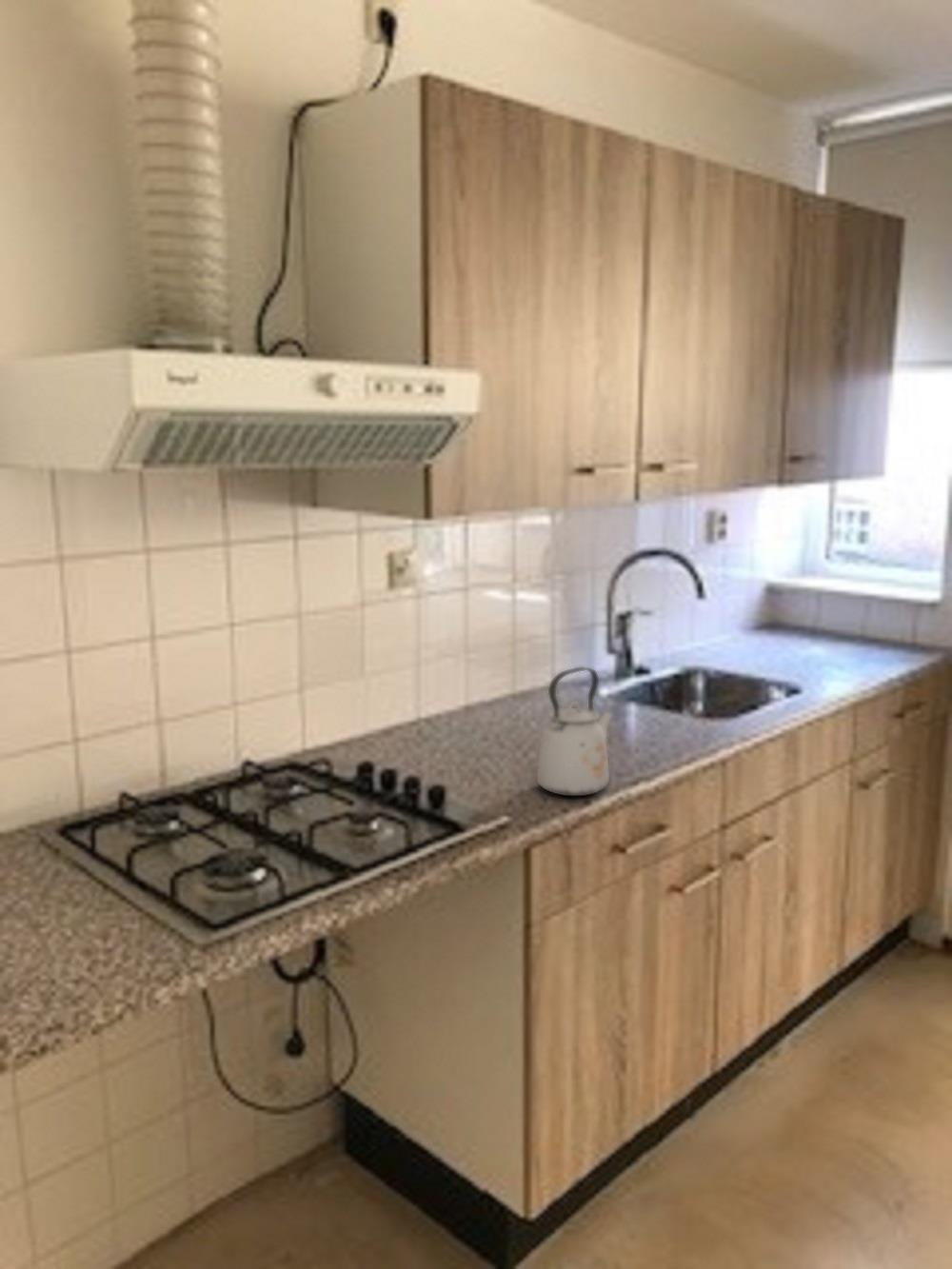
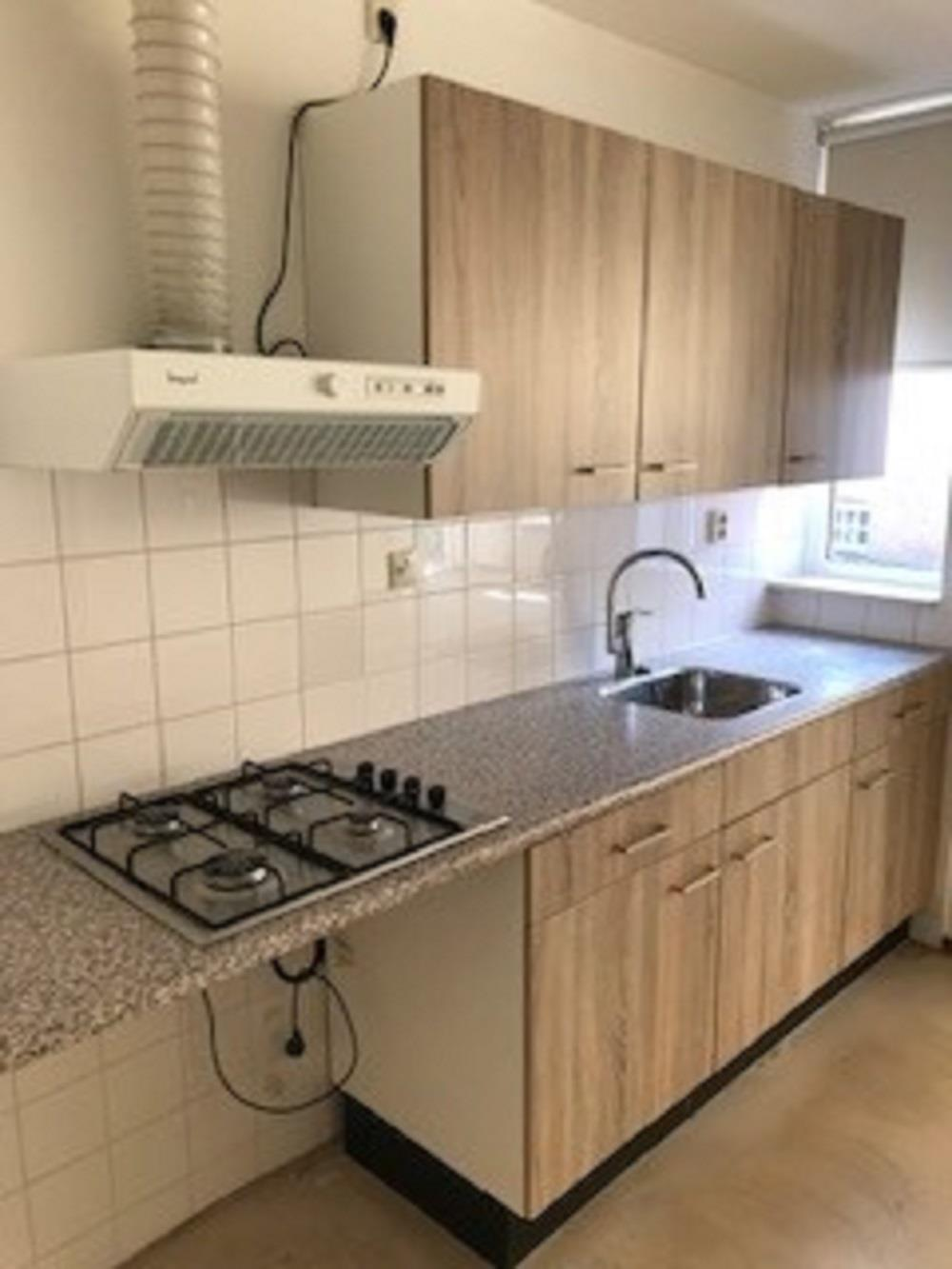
- kettle [536,665,614,797]
